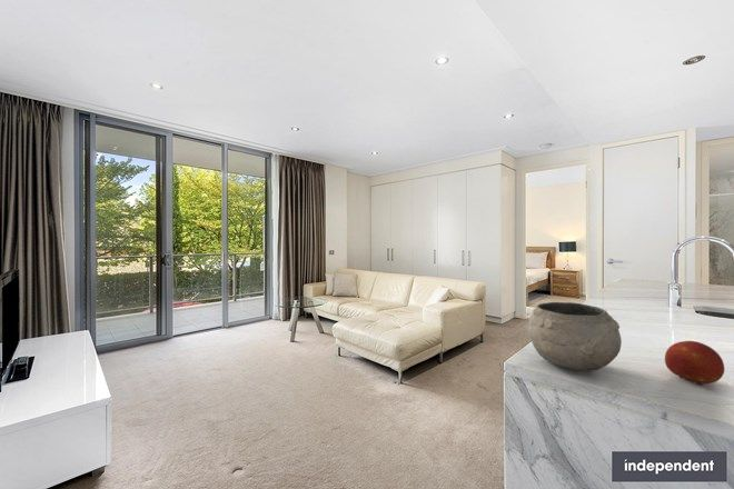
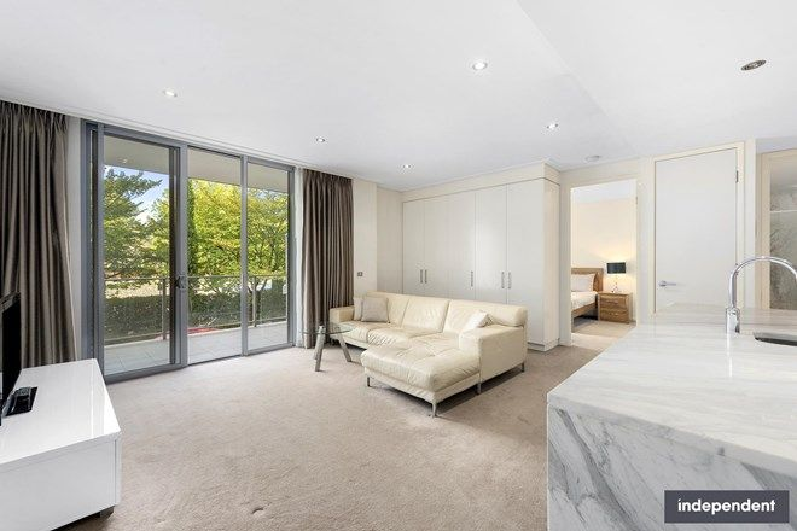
- fruit [664,340,725,387]
- bowl [526,301,623,372]
